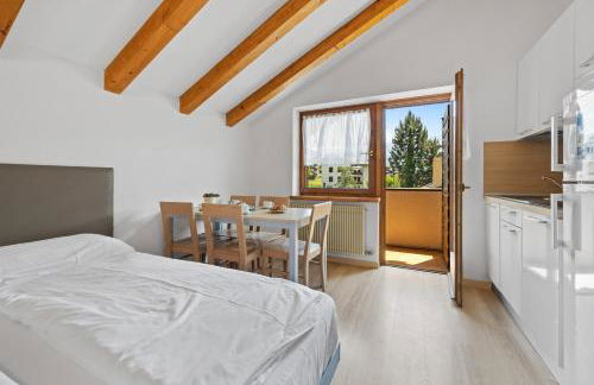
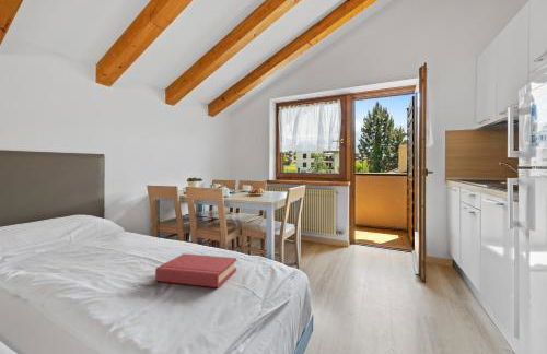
+ hardback book [154,252,237,288]
